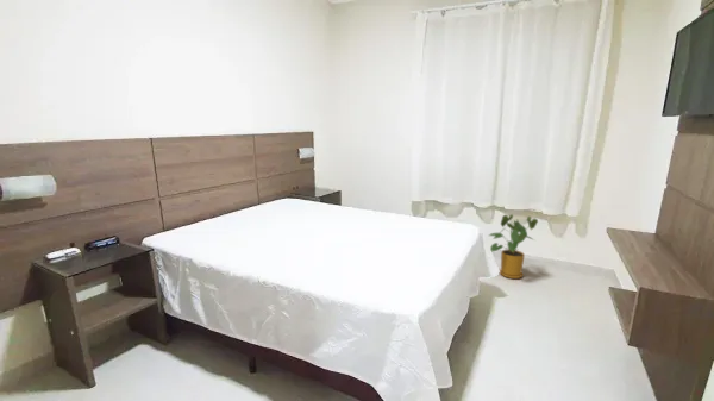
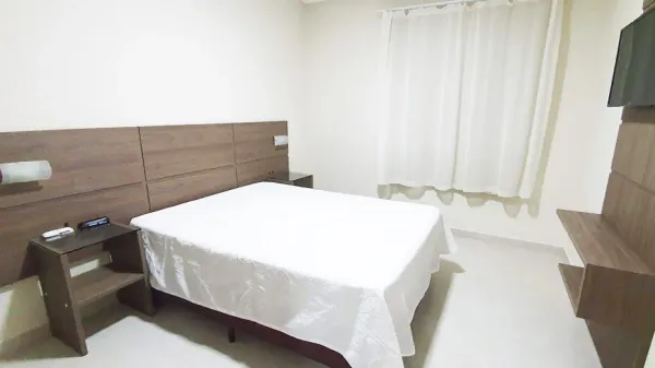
- house plant [488,213,539,280]
